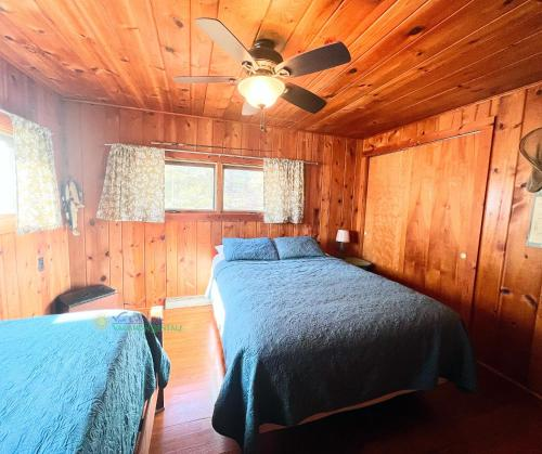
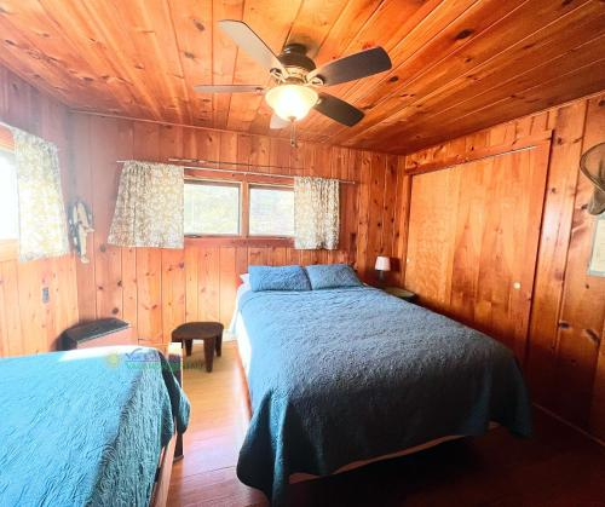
+ stool [169,321,225,373]
